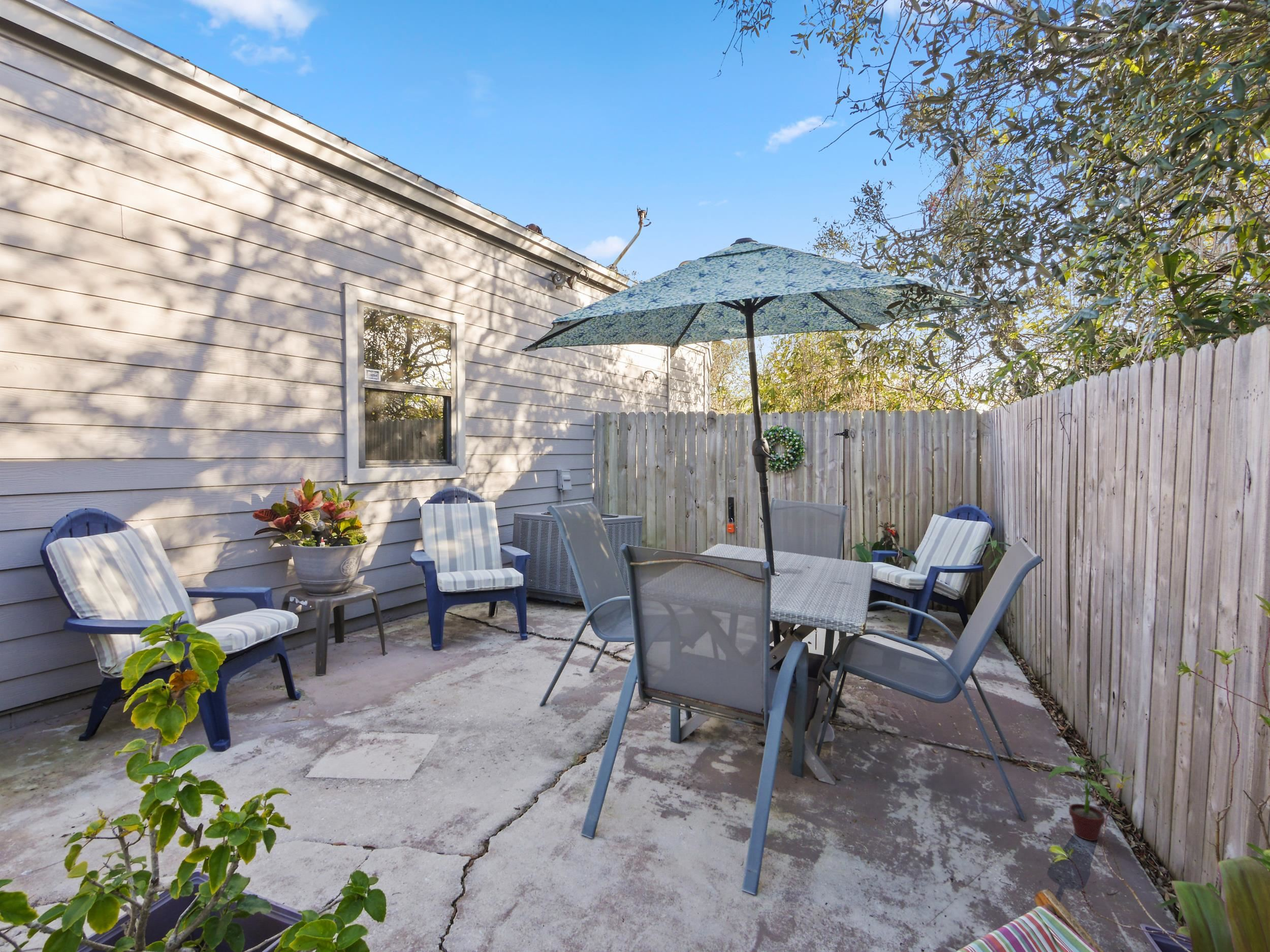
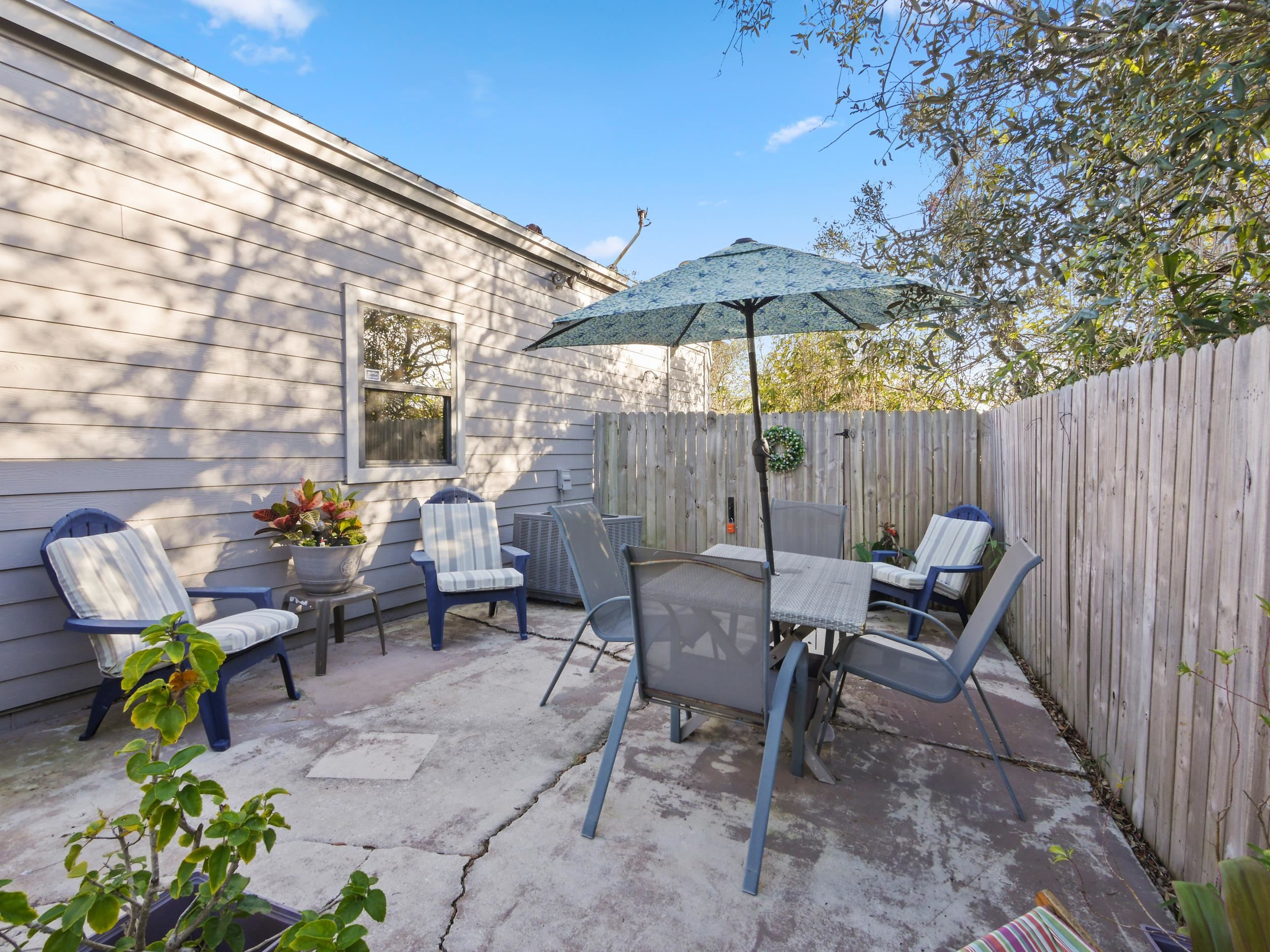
- potted plant [1046,756,1133,841]
